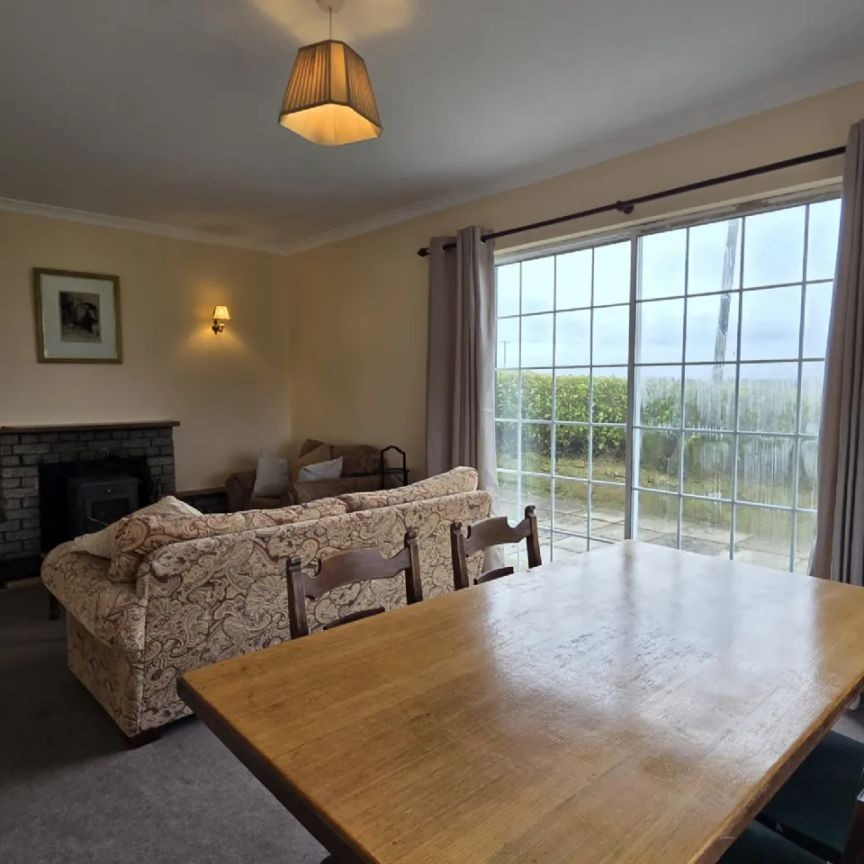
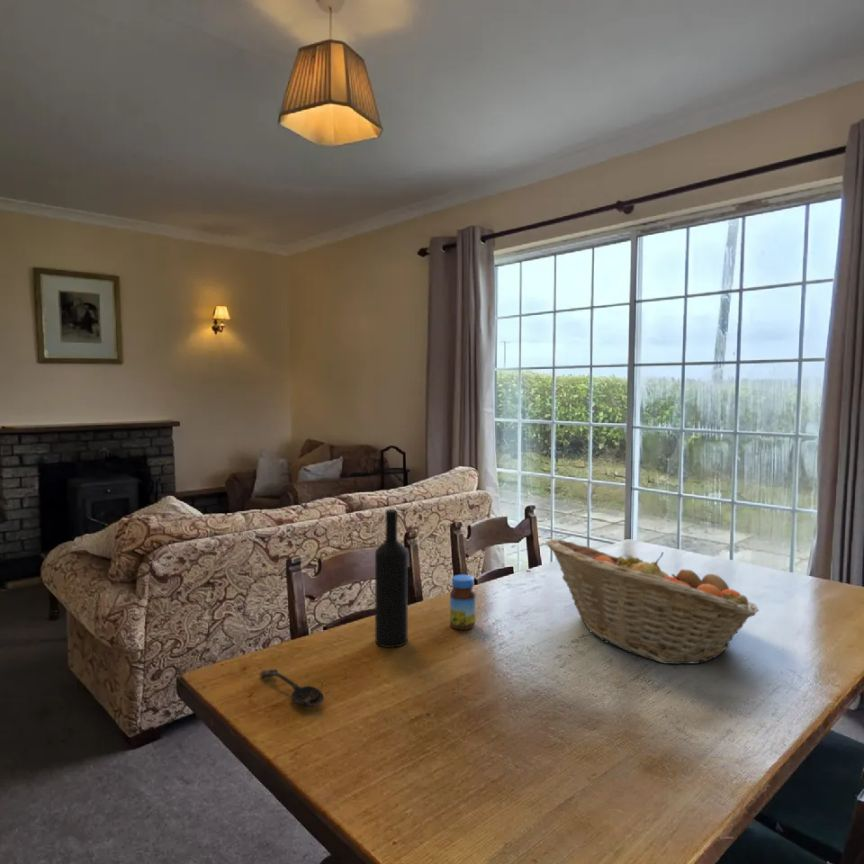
+ wine bottle [374,508,409,649]
+ spoon [259,668,325,707]
+ fruit basket [545,538,760,665]
+ jar [449,574,476,631]
